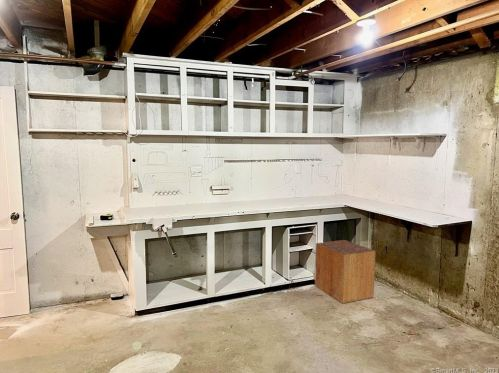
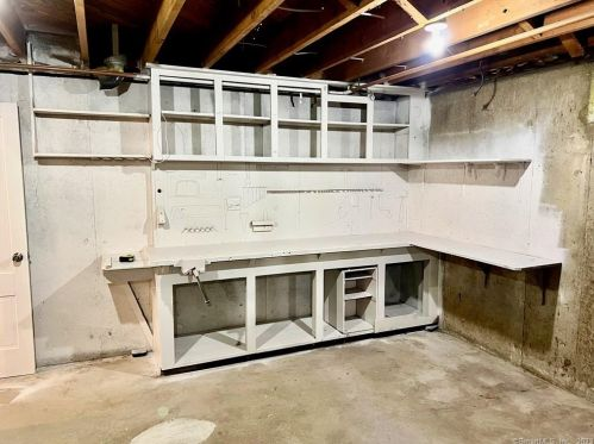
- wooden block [314,239,376,304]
